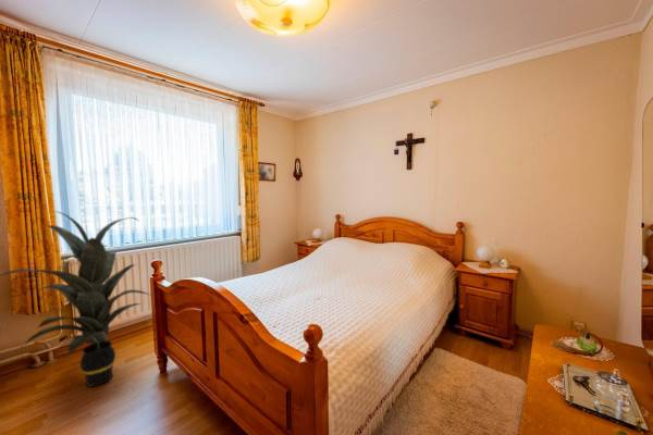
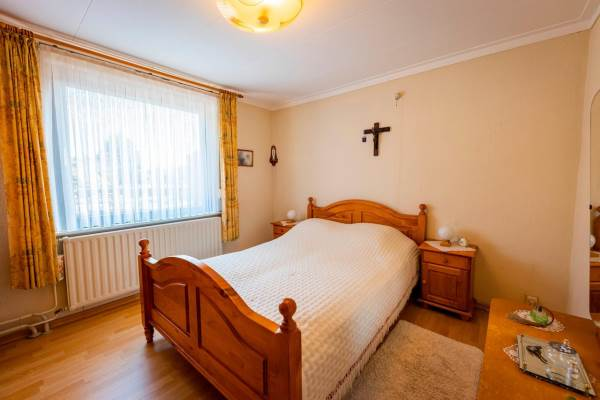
- indoor plant [0,210,150,388]
